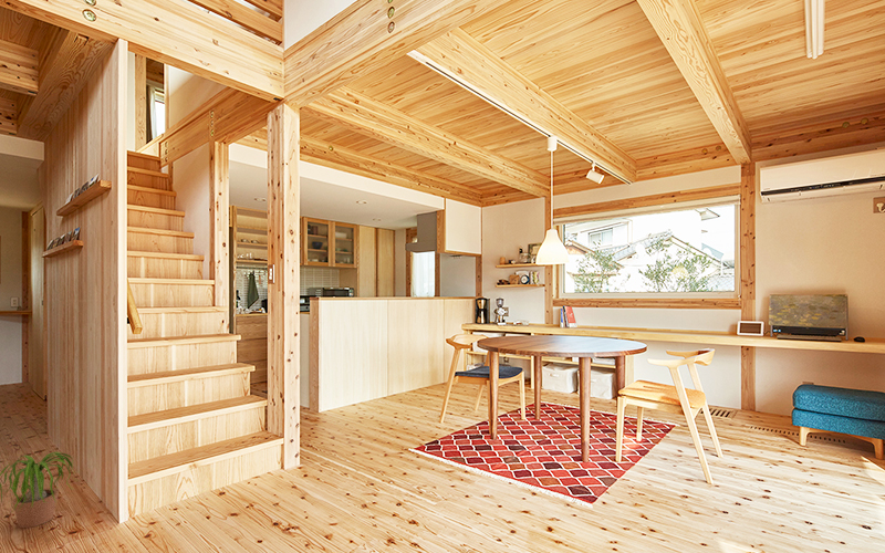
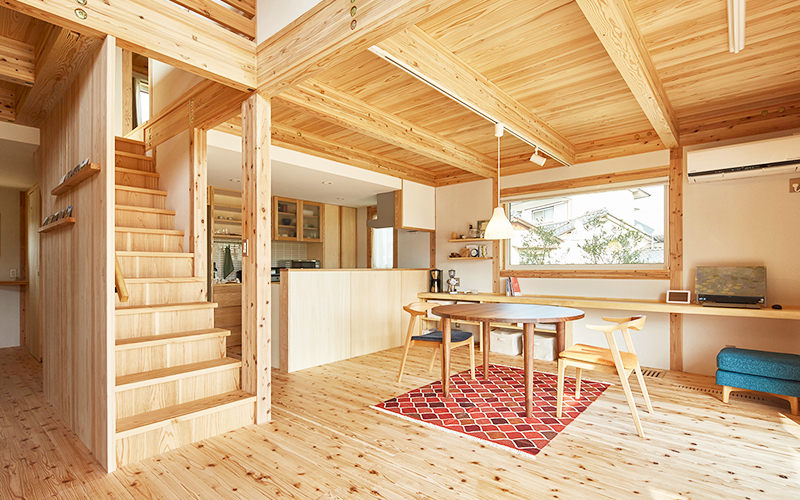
- potted plant [0,451,85,529]
